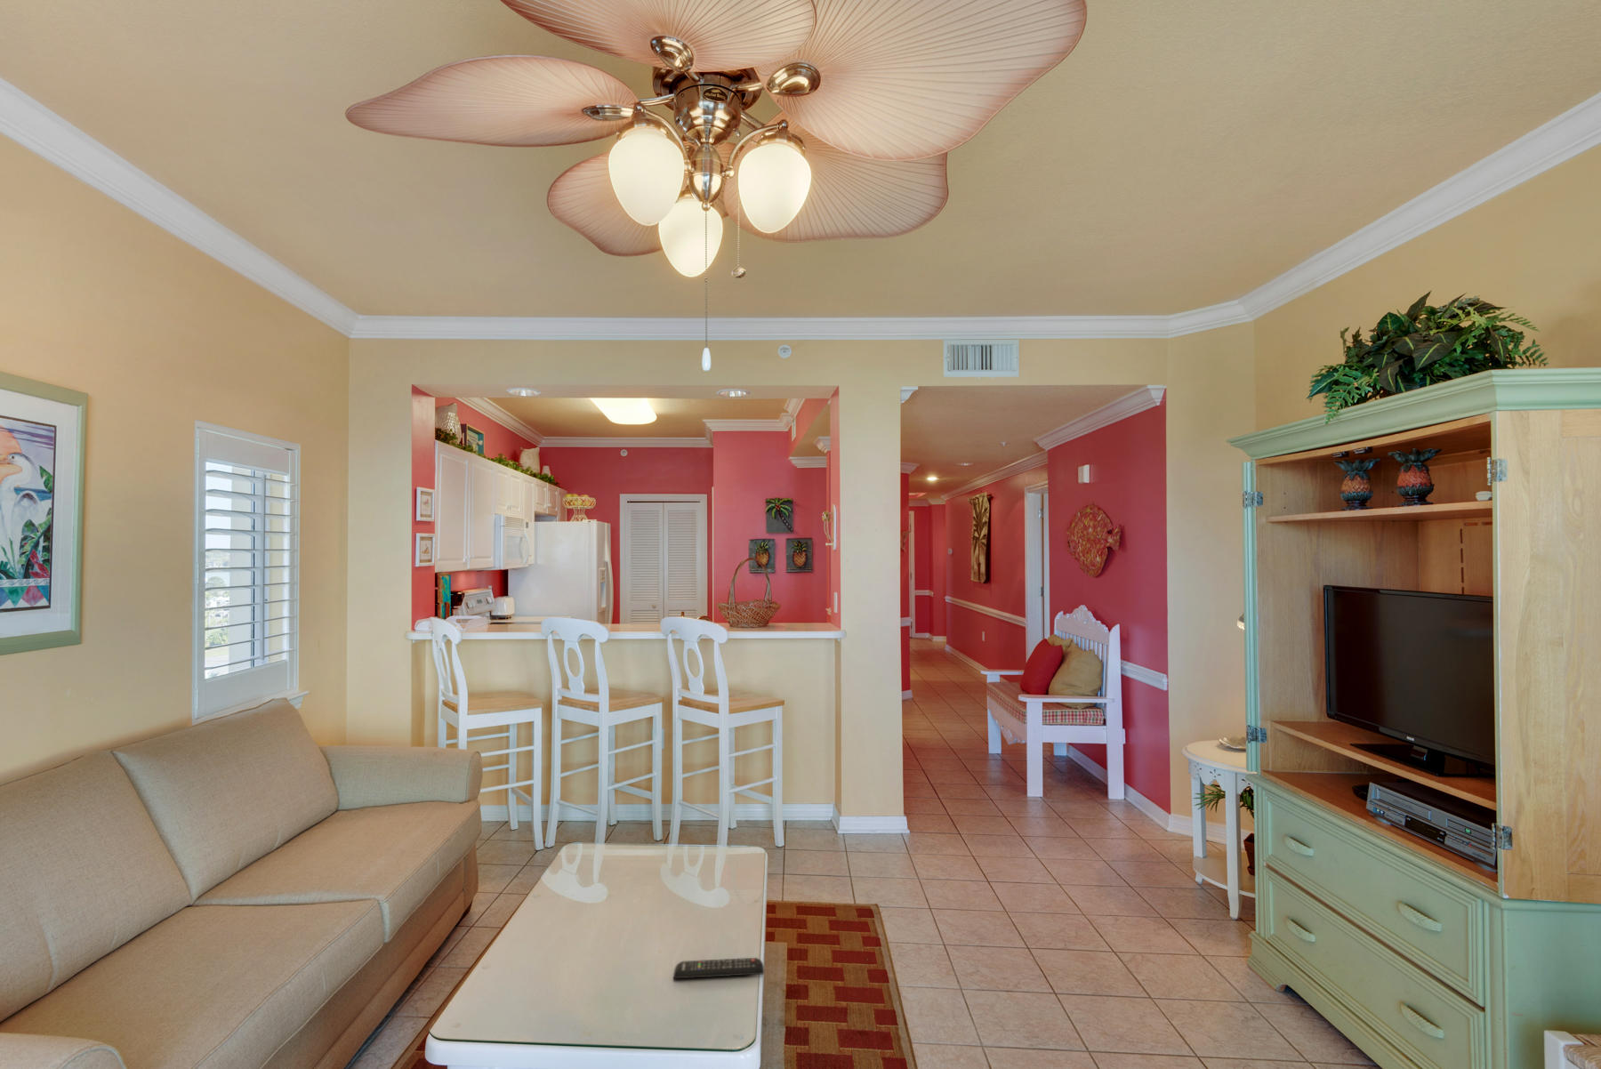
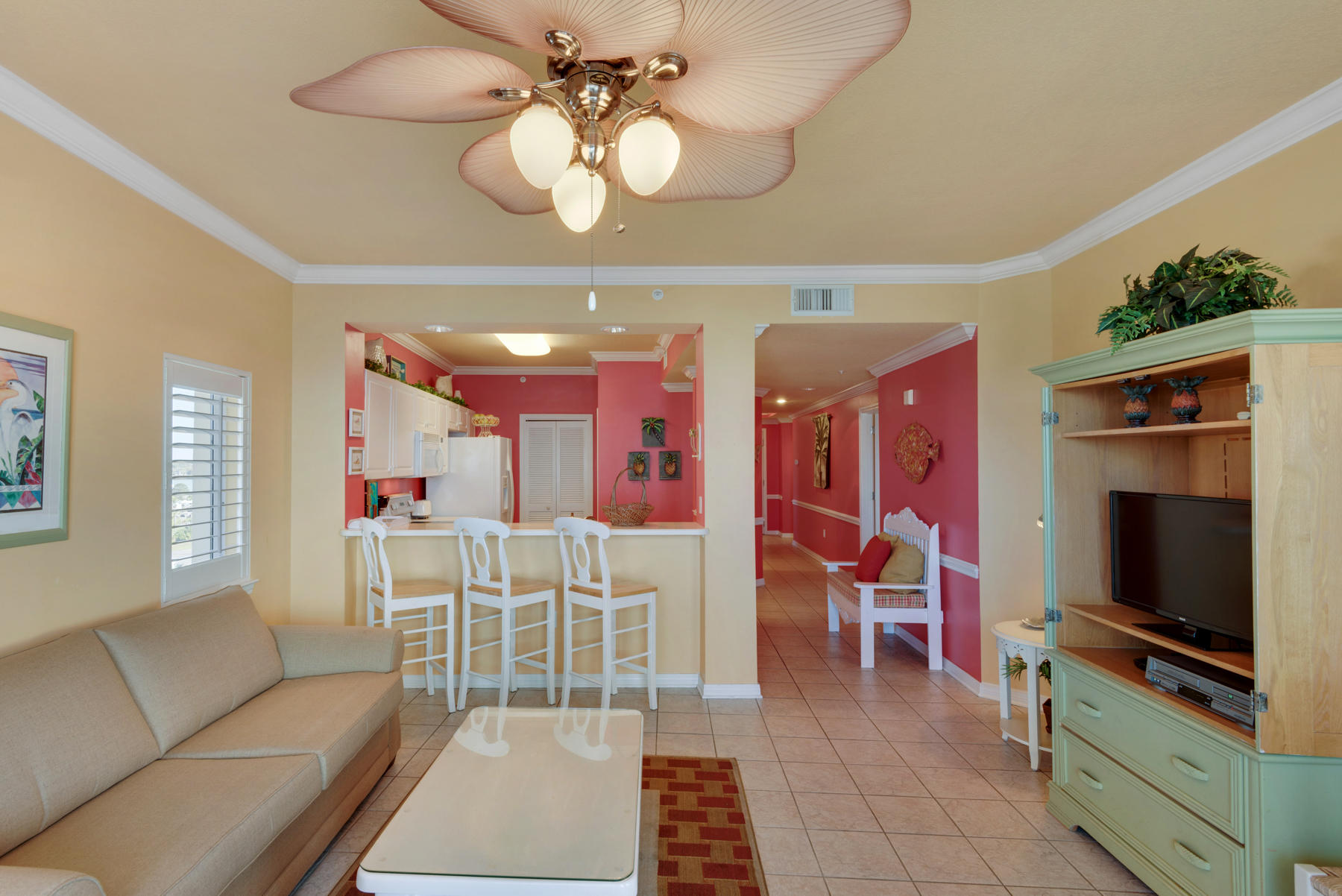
- remote control [673,957,765,980]
